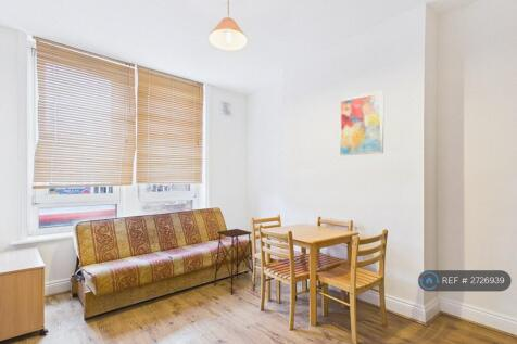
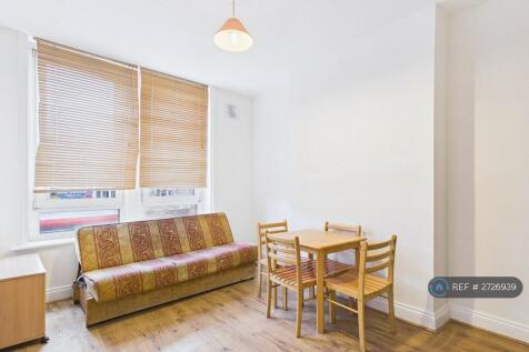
- side table [213,228,256,296]
- wall art [339,89,384,156]
